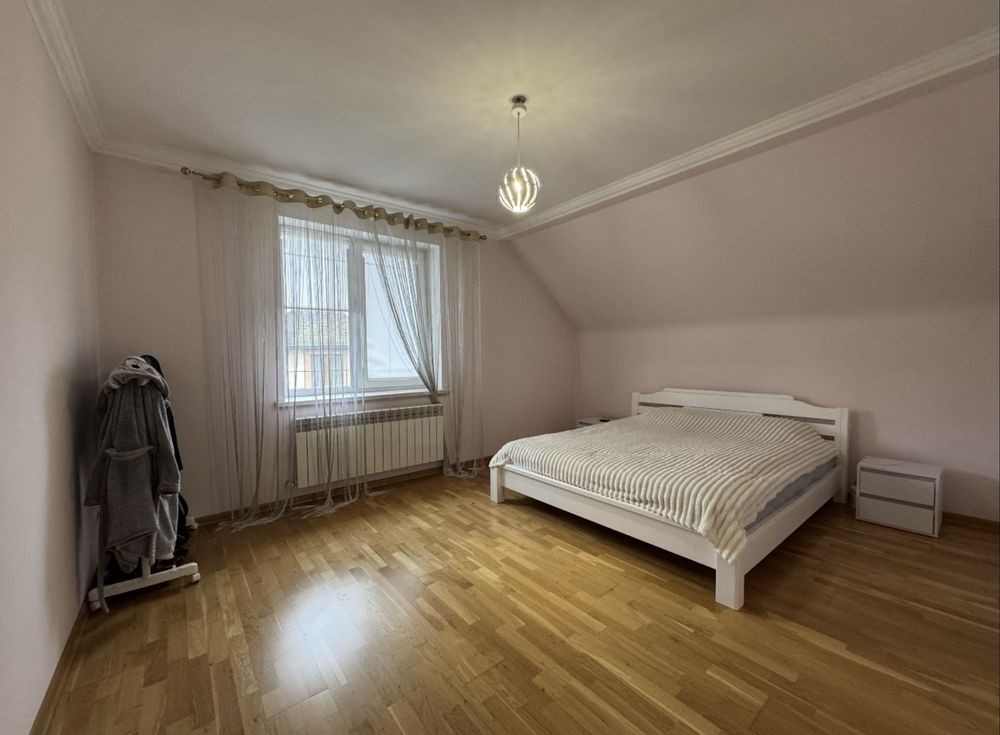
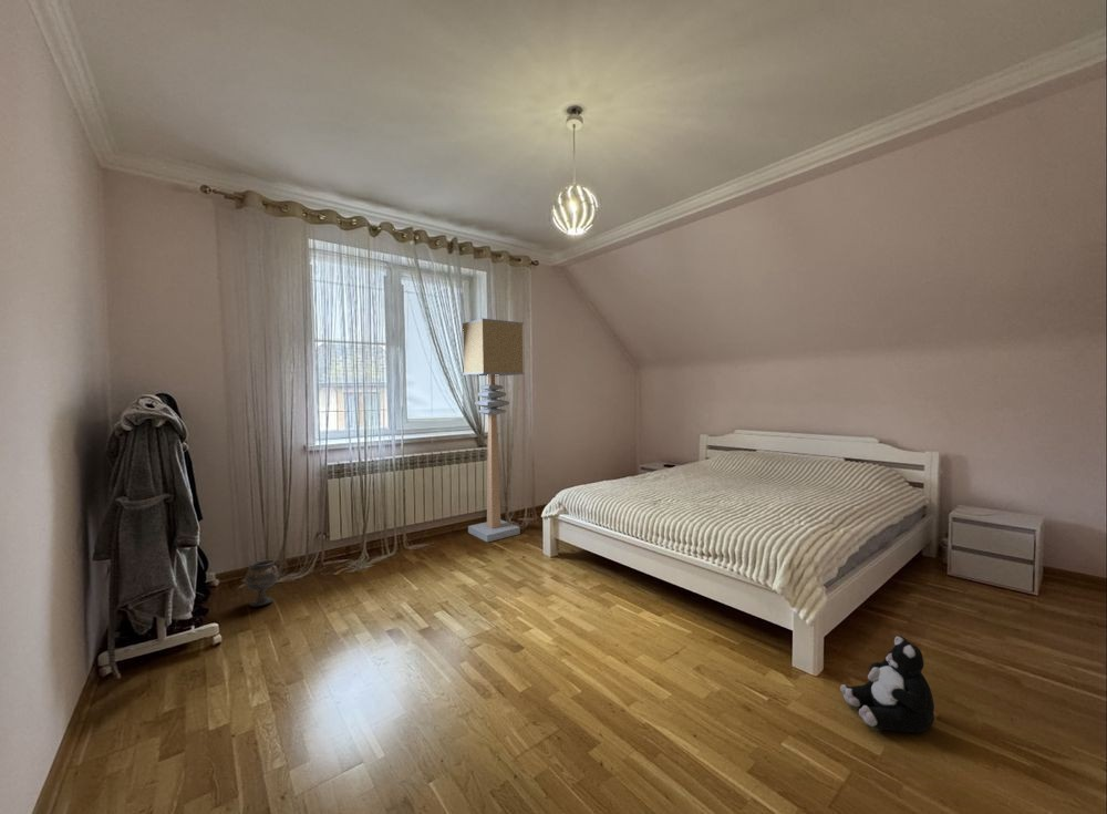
+ goblet [245,559,279,607]
+ plush toy [839,635,935,734]
+ floor lamp [462,317,525,543]
